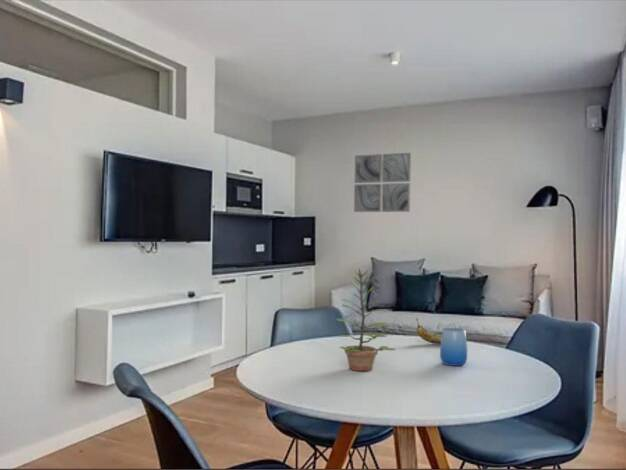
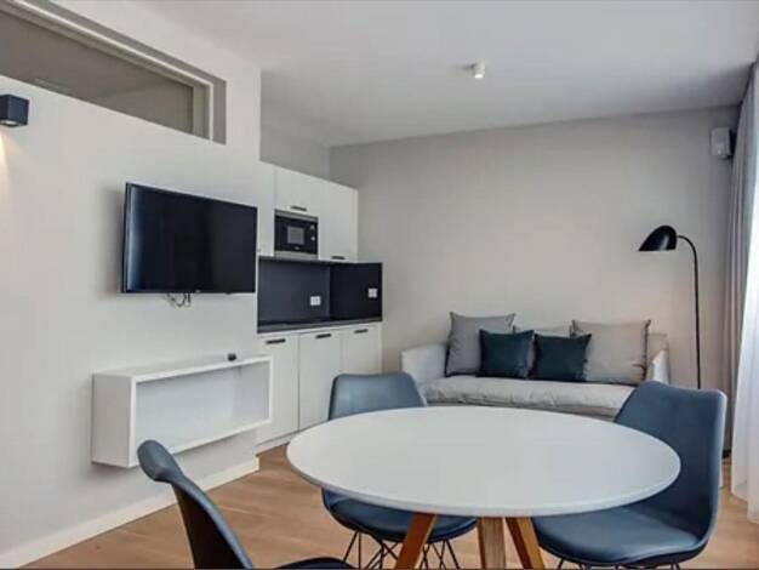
- wall art [353,152,412,213]
- banana [415,317,442,345]
- cup [439,327,468,367]
- plant [336,264,397,372]
